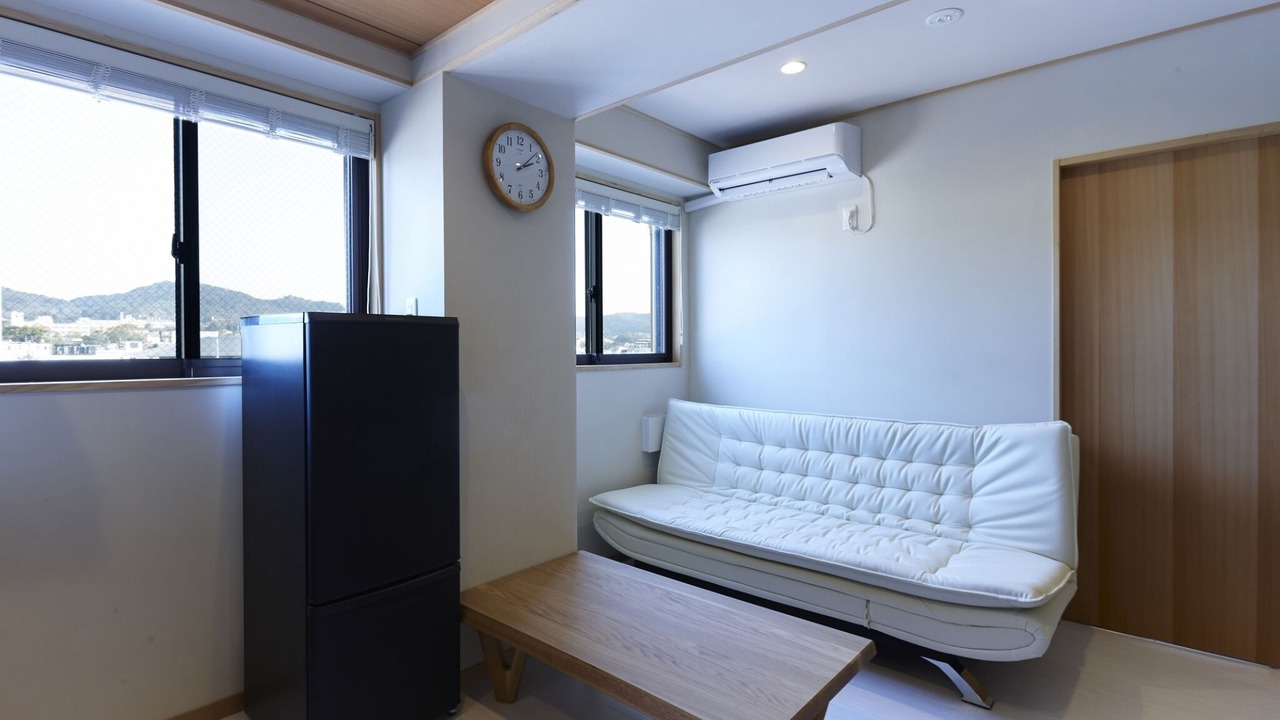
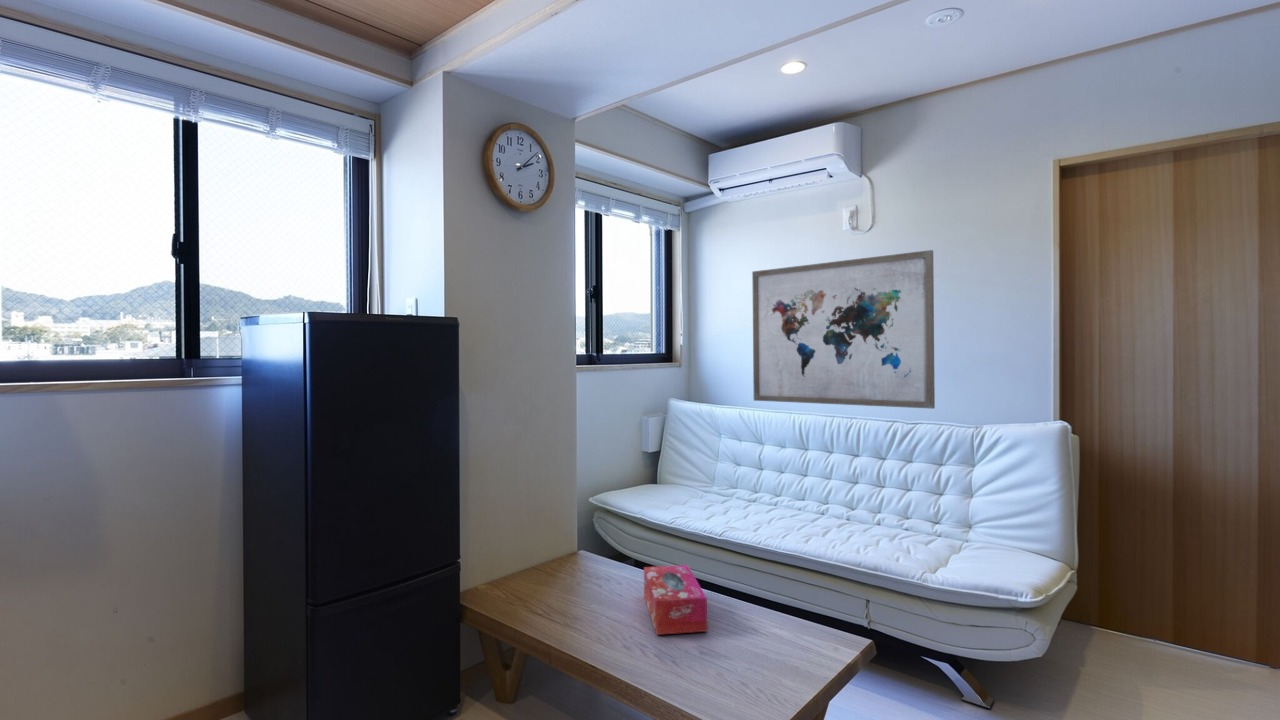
+ wall art [751,249,936,410]
+ tissue box [643,564,708,636]
